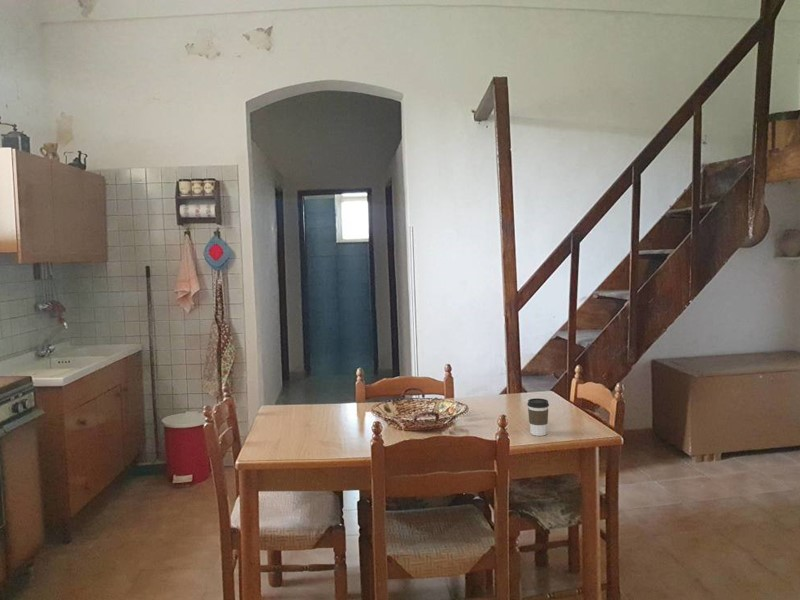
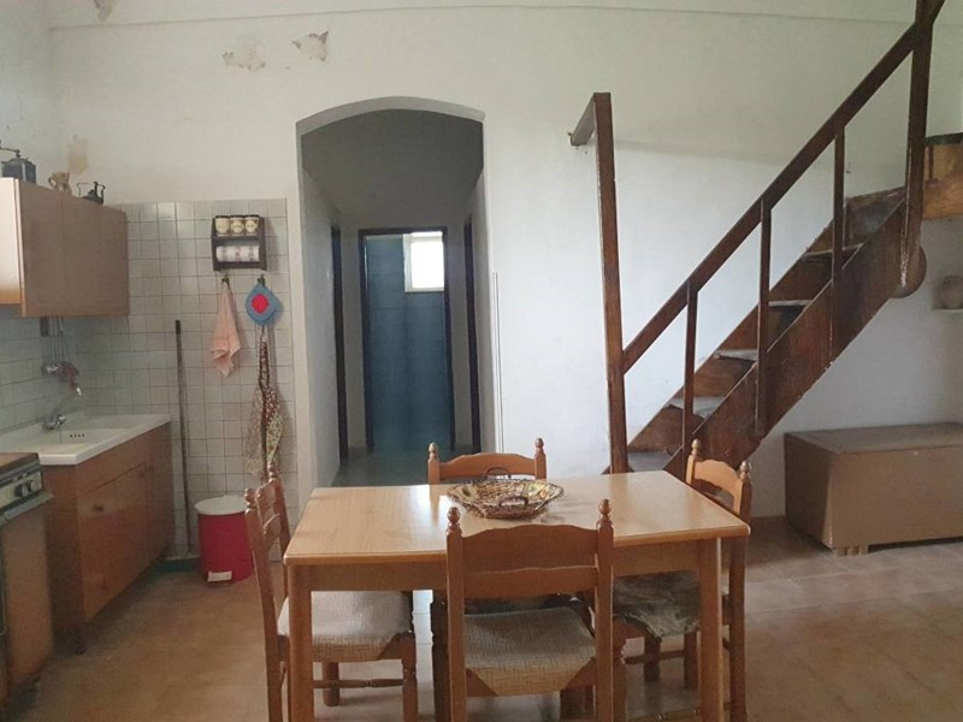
- coffee cup [526,397,550,437]
